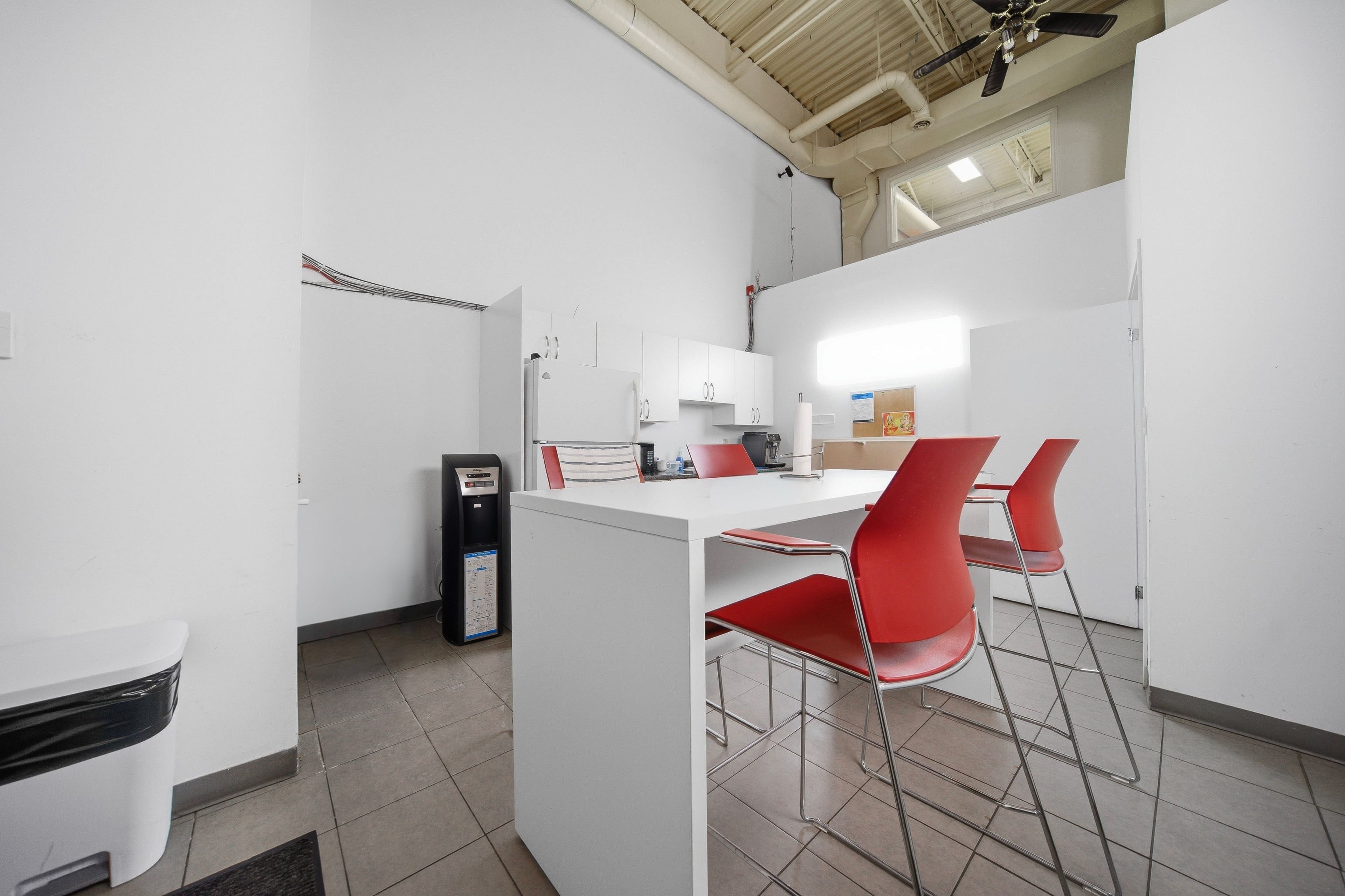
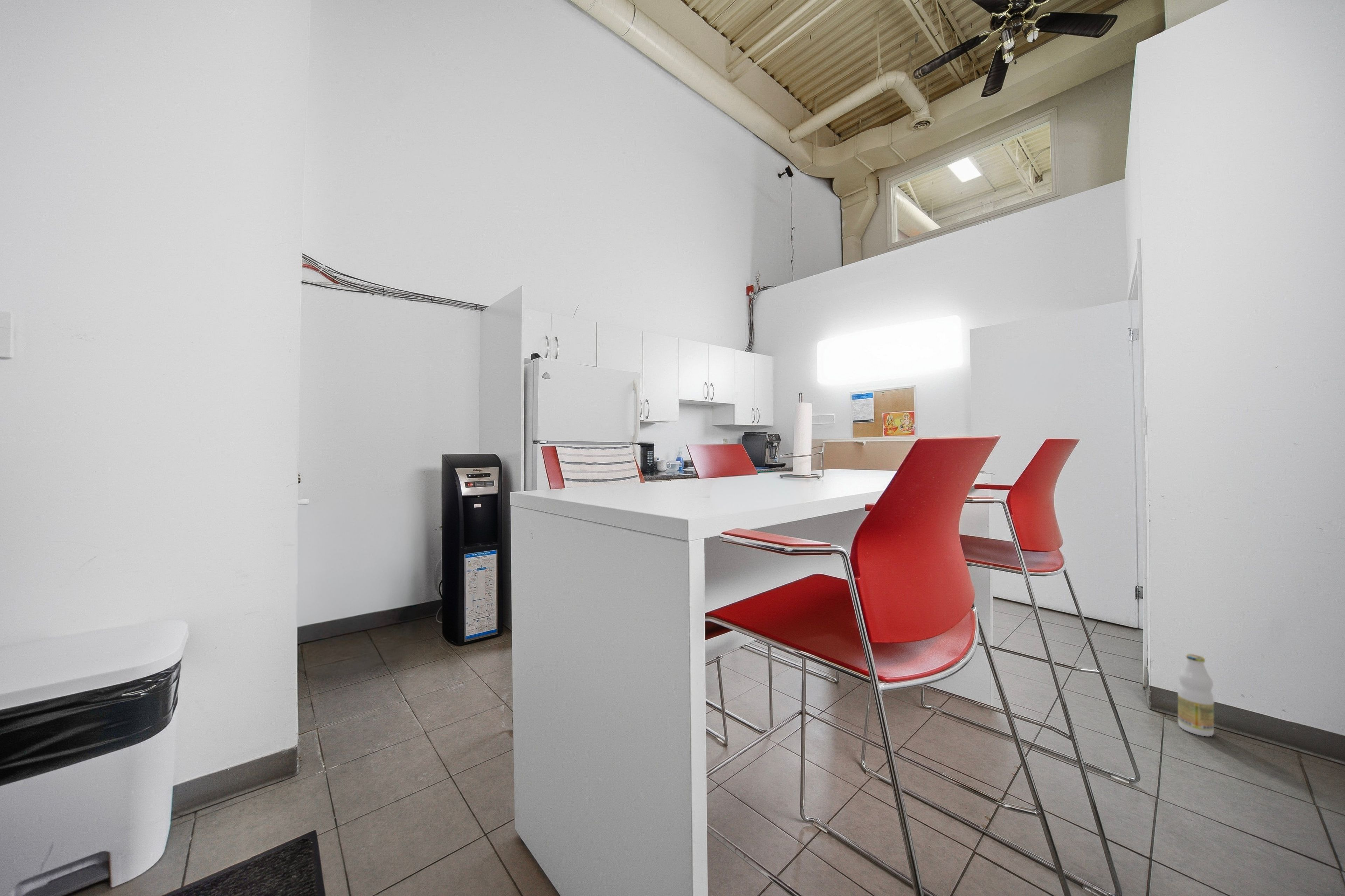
+ bottle [1178,654,1214,737]
